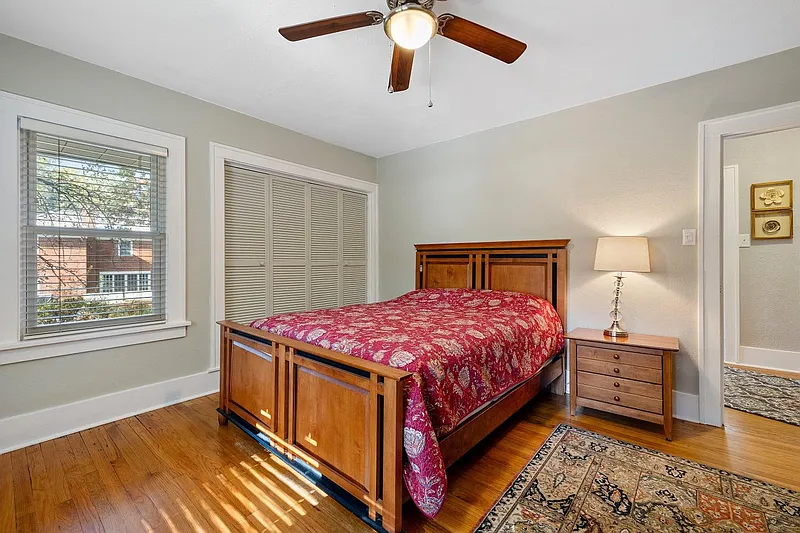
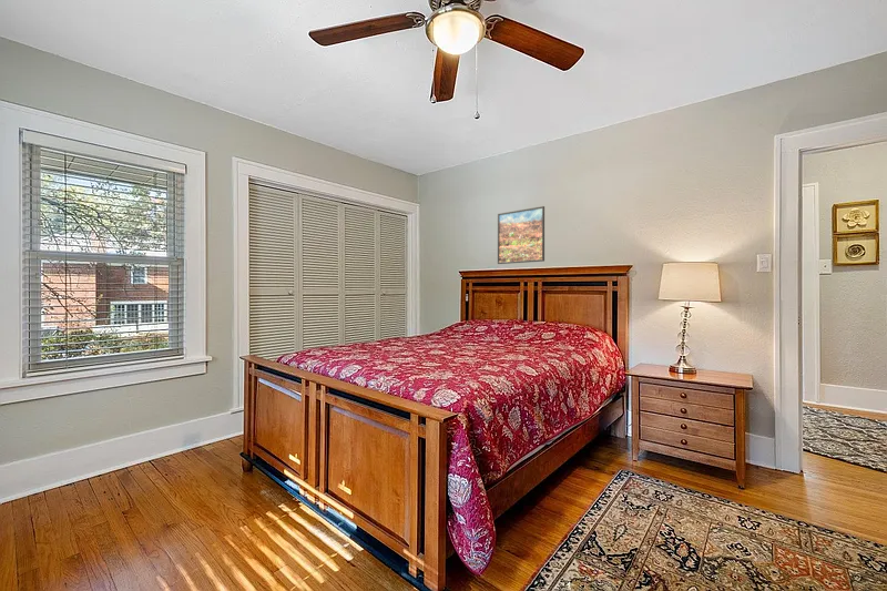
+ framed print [497,205,546,265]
